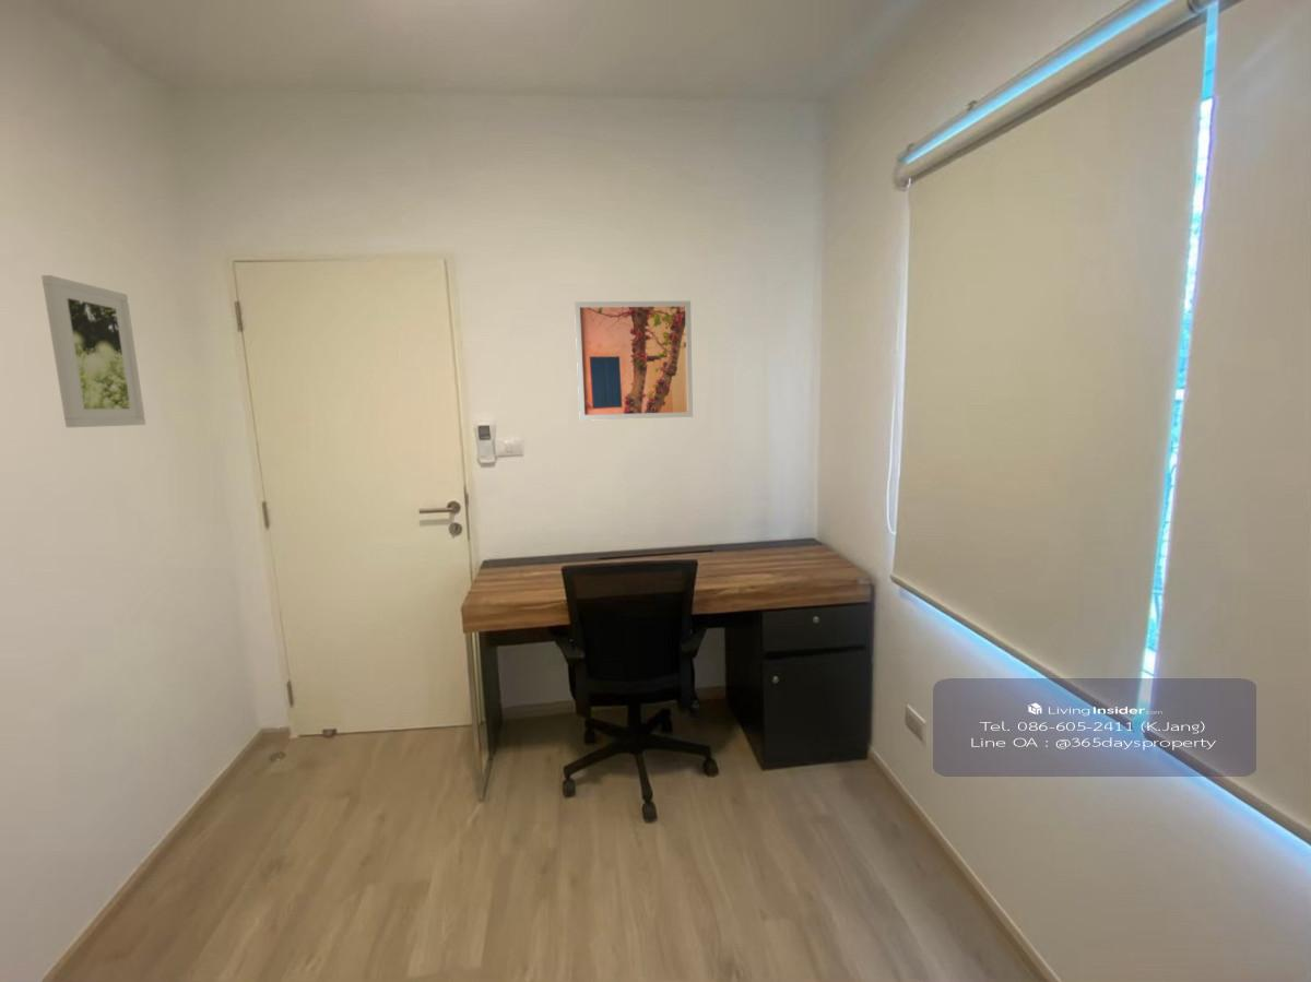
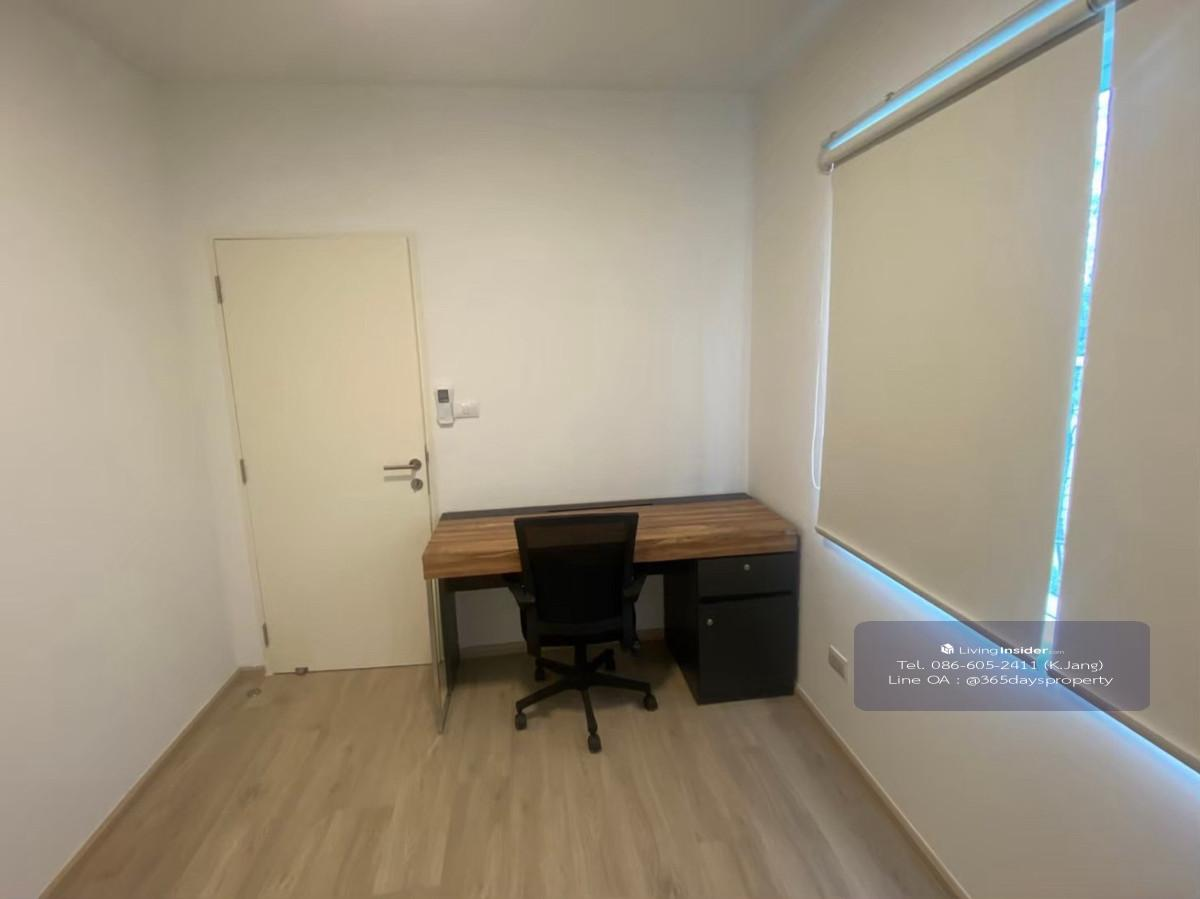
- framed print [40,274,146,428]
- wall art [574,300,694,422]
